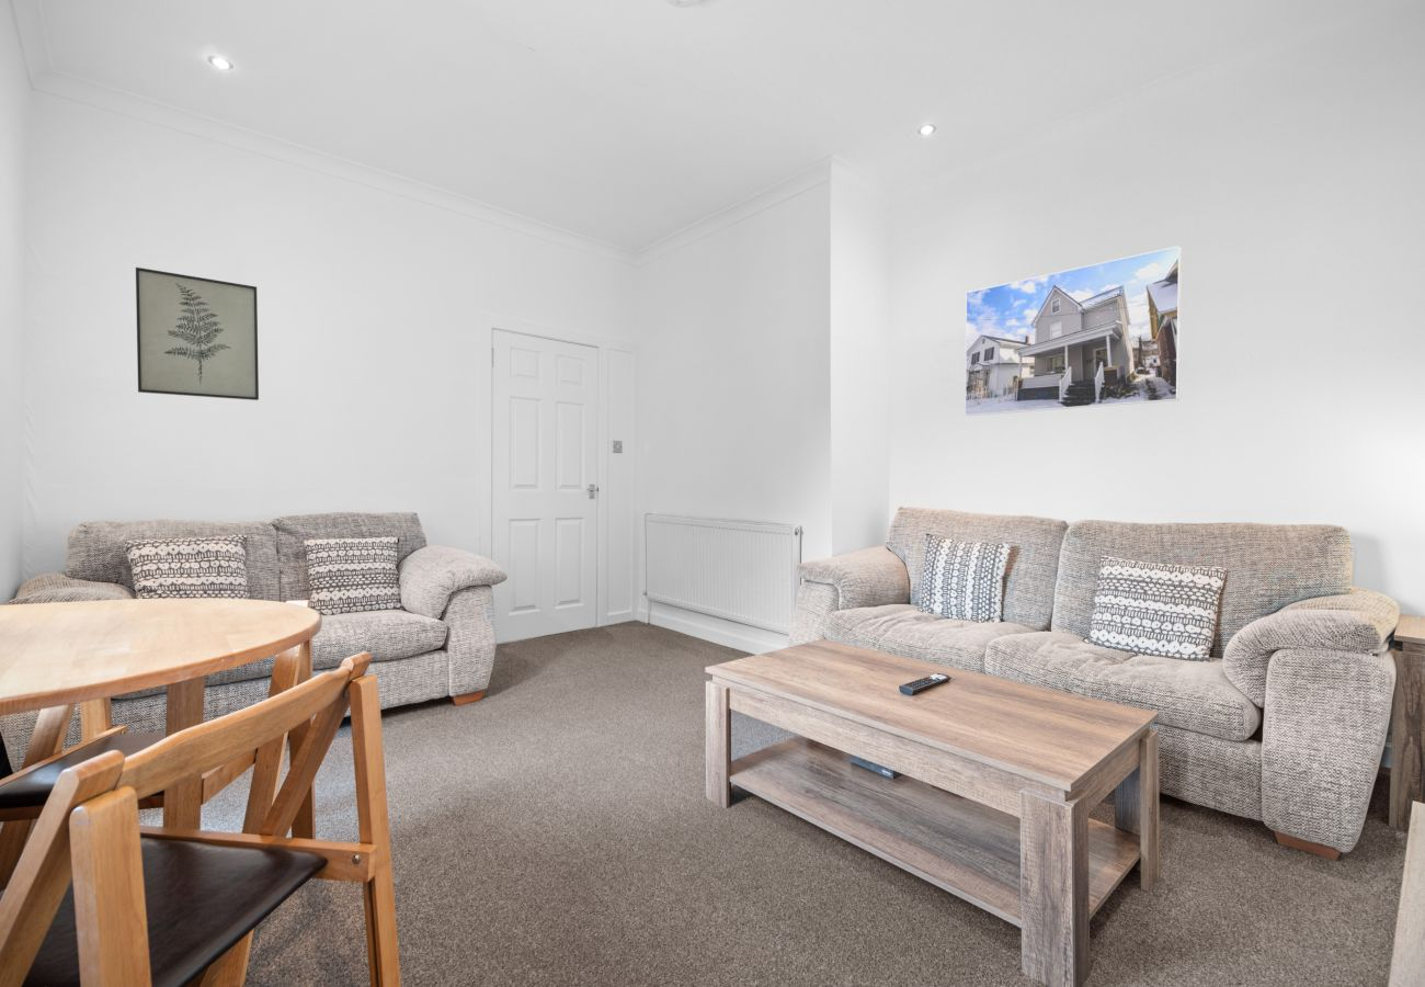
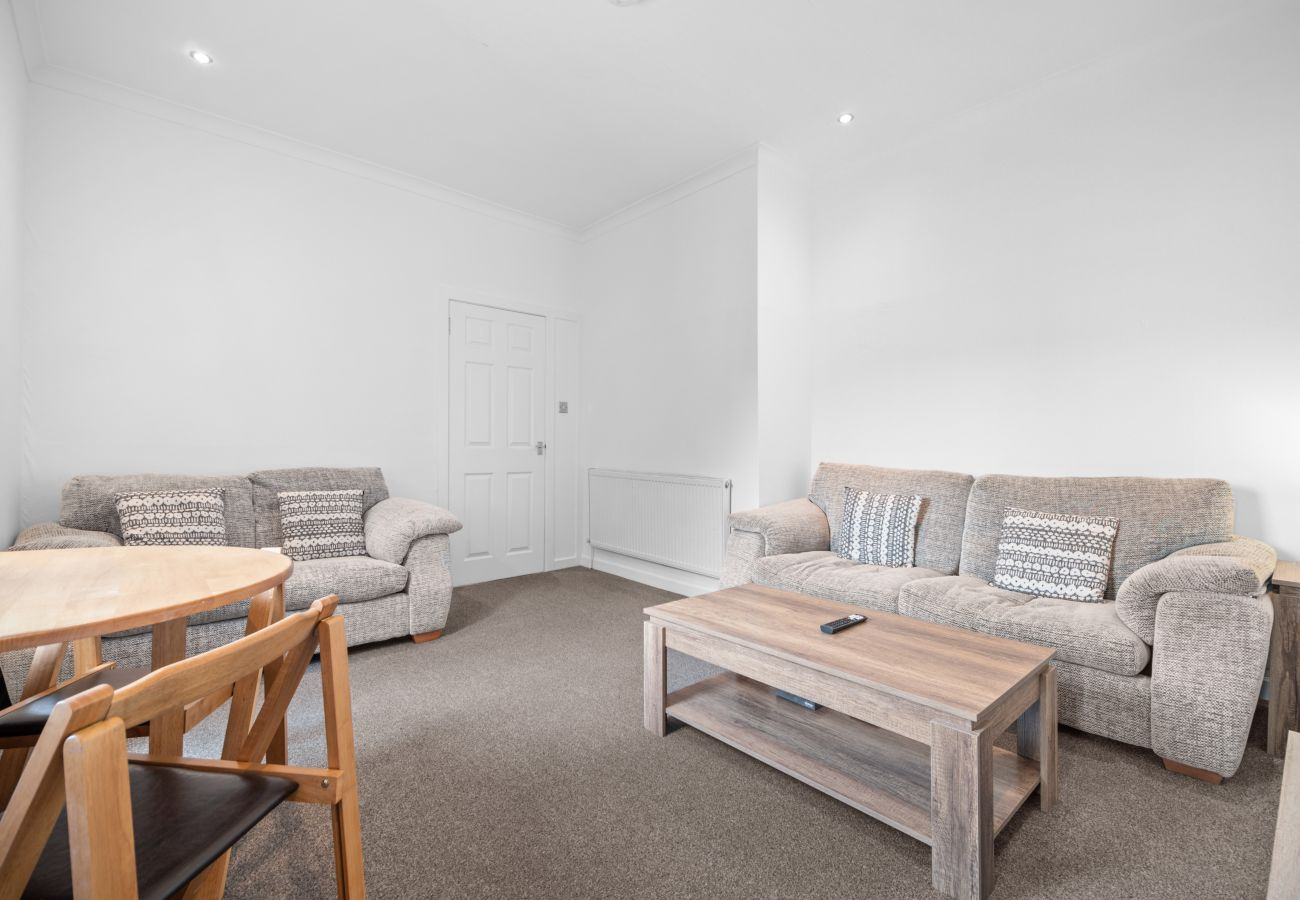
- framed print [964,245,1183,417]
- wall art [135,266,260,401]
